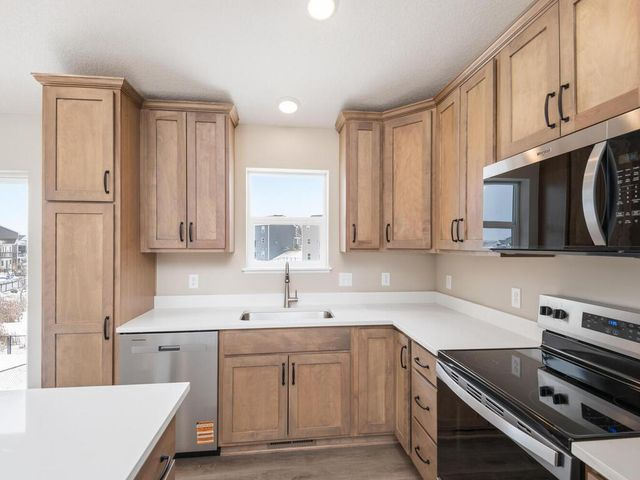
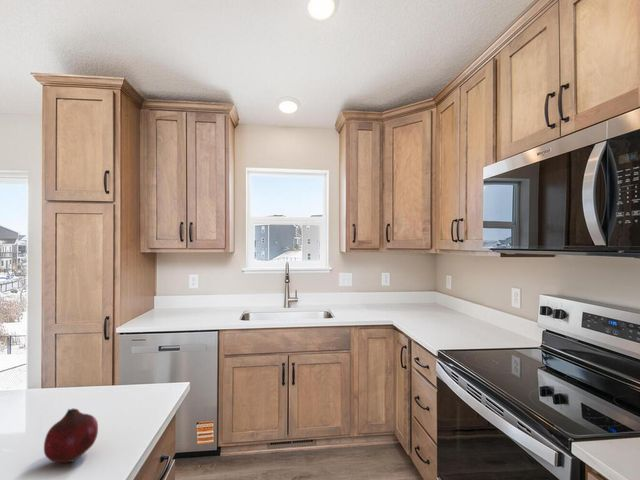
+ fruit [43,408,99,463]
